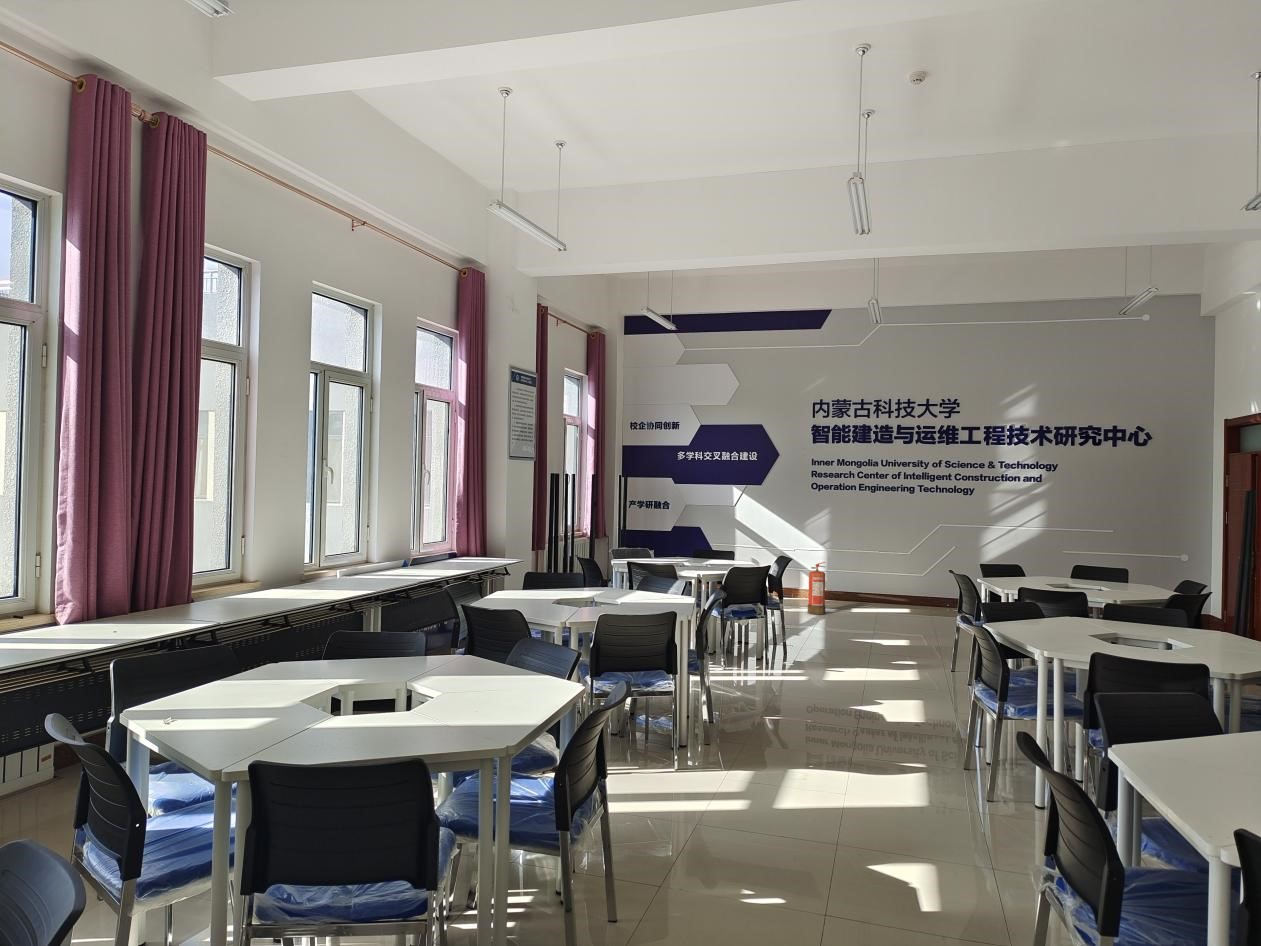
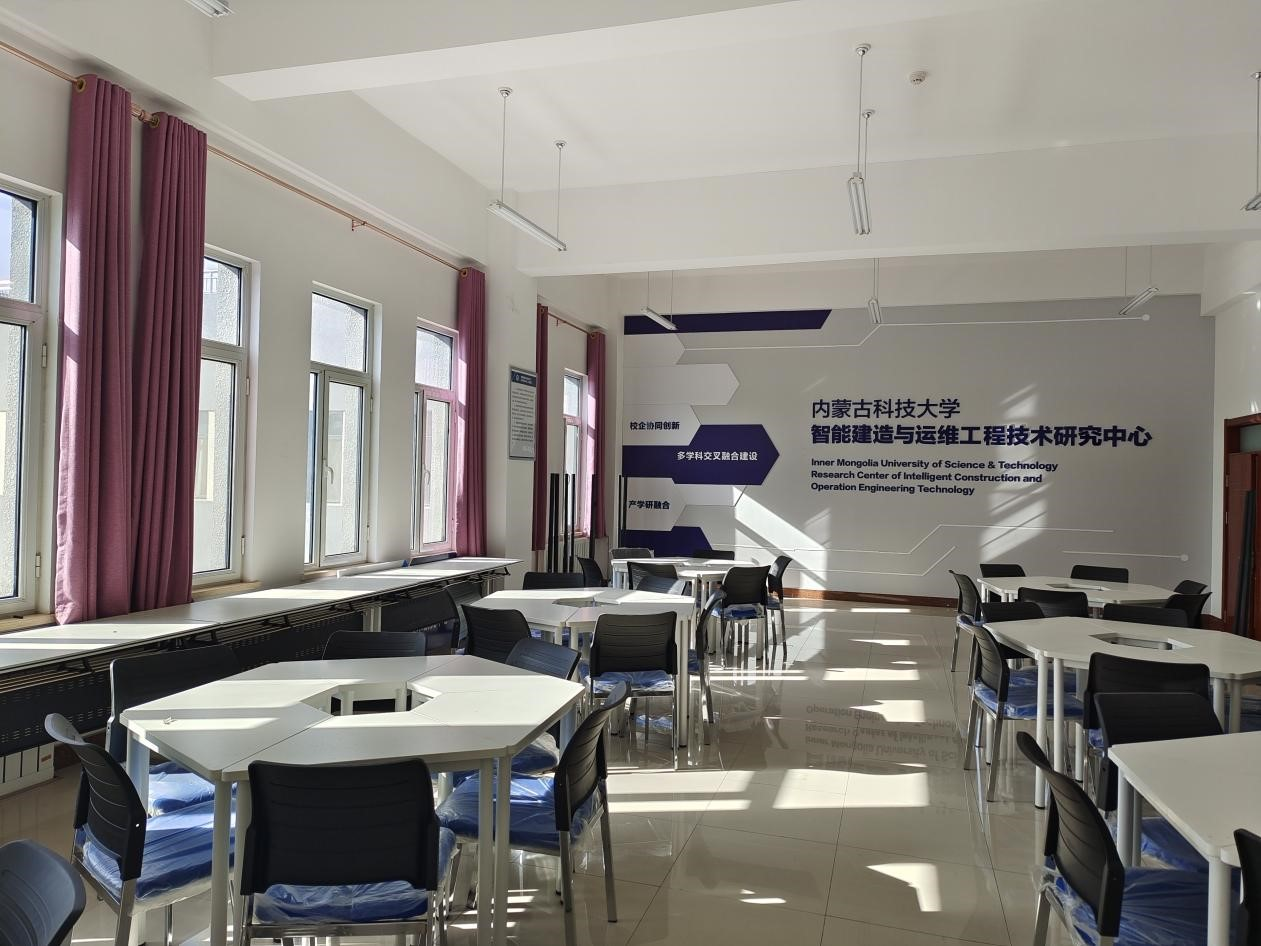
- fire extinguisher [807,561,827,616]
